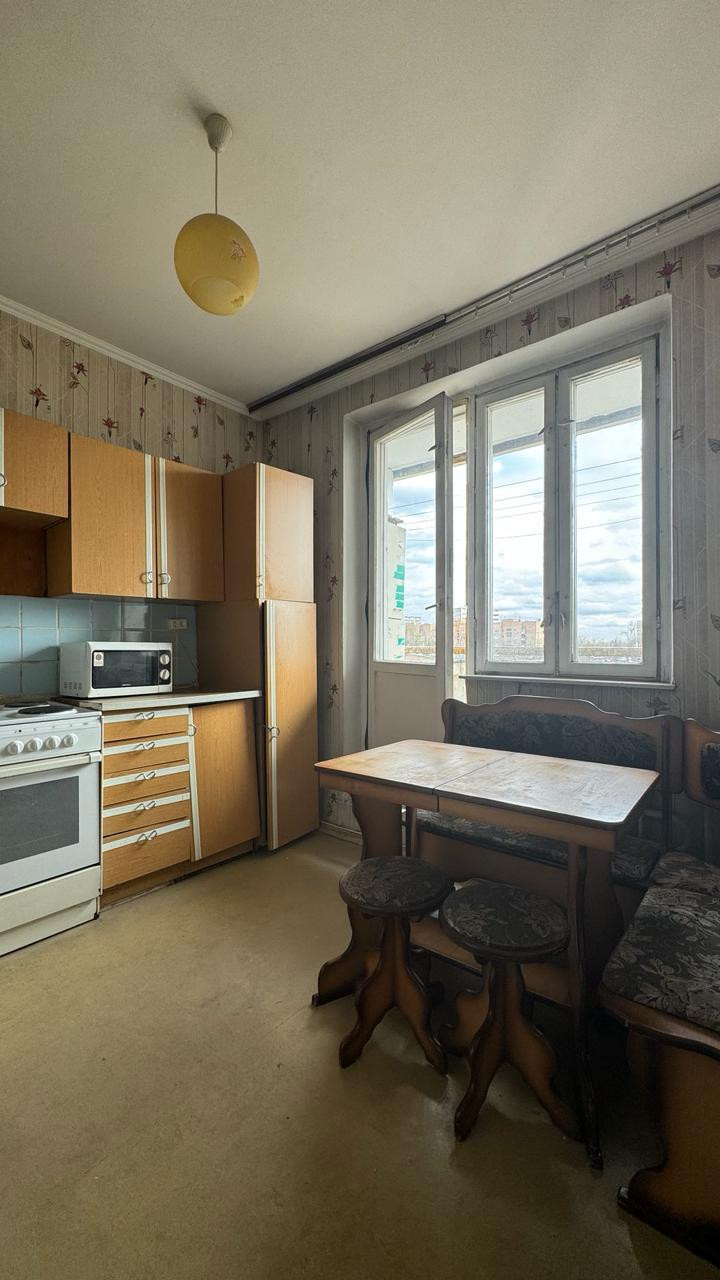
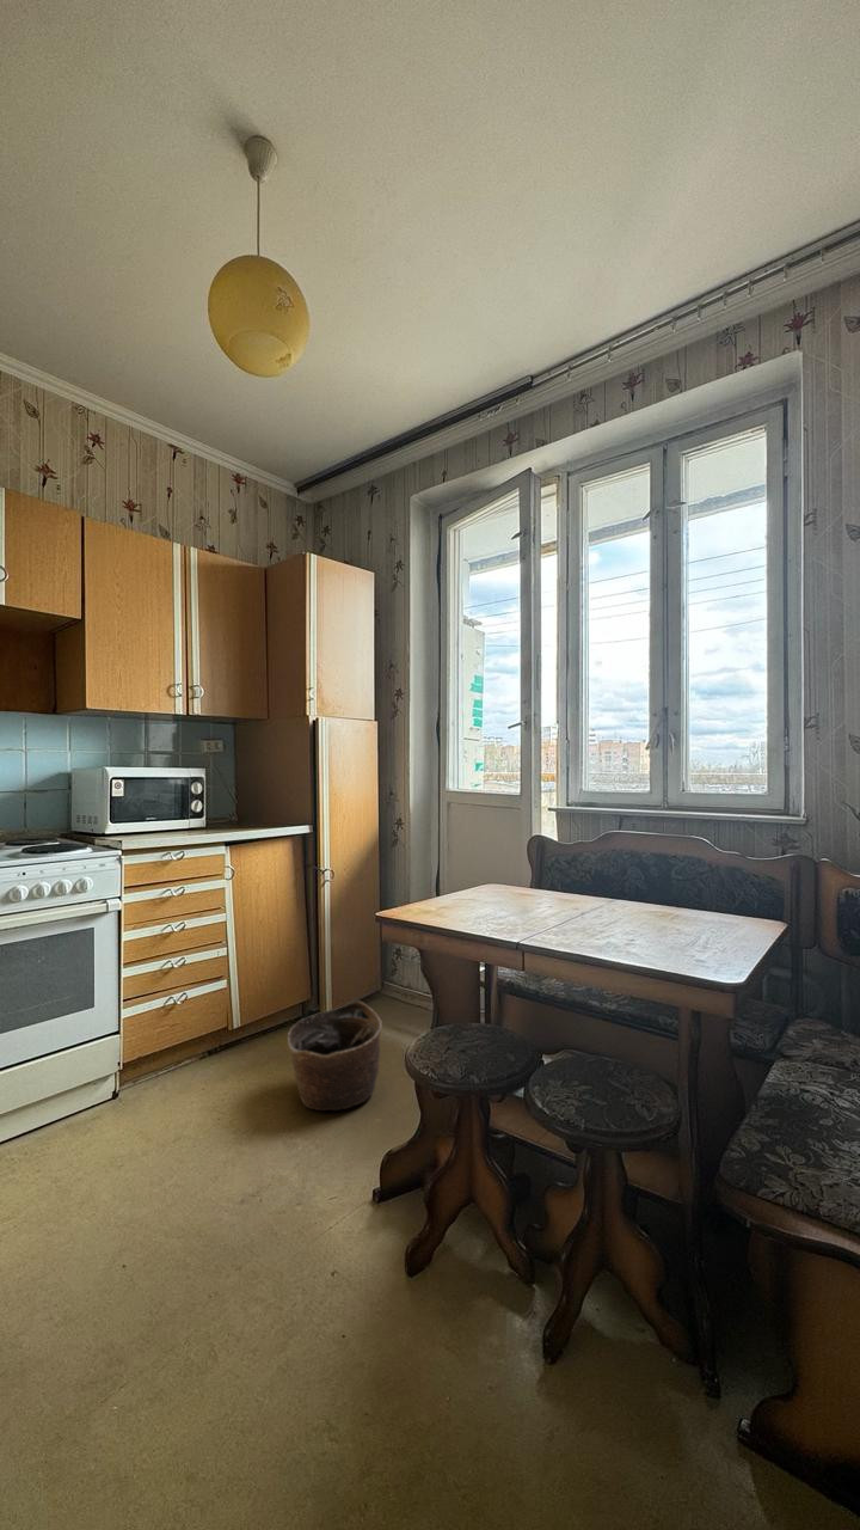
+ basket [287,999,383,1112]
